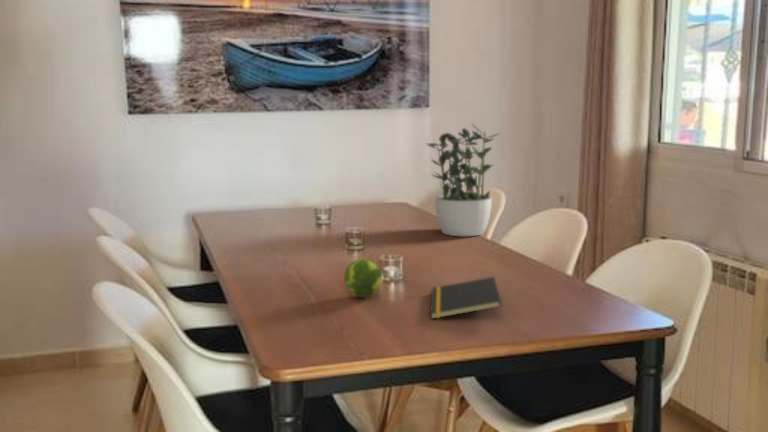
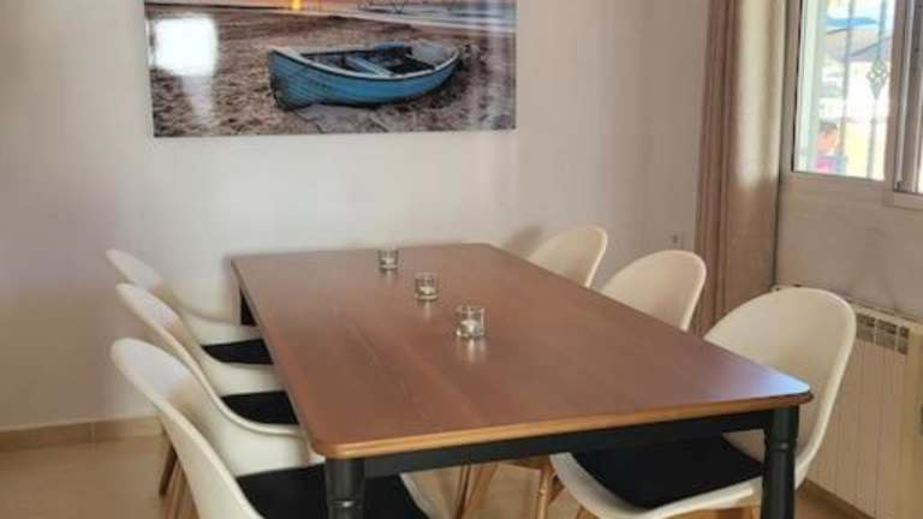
- fruit [343,257,383,298]
- notepad [429,276,503,320]
- potted plant [425,122,502,237]
